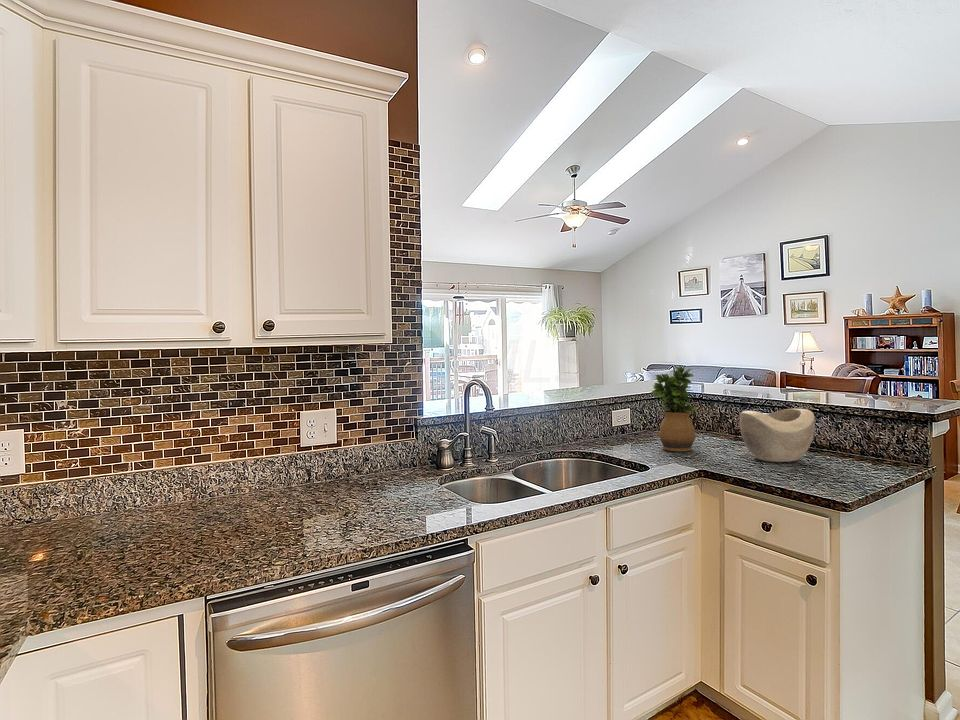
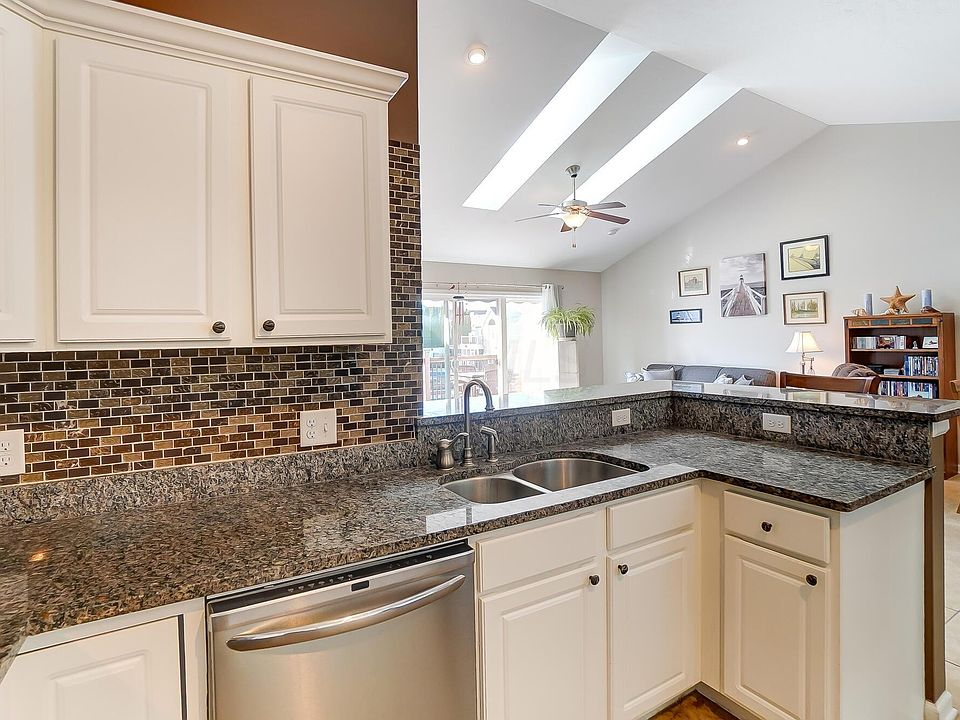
- decorative bowl [739,408,816,463]
- potted plant [650,365,698,452]
